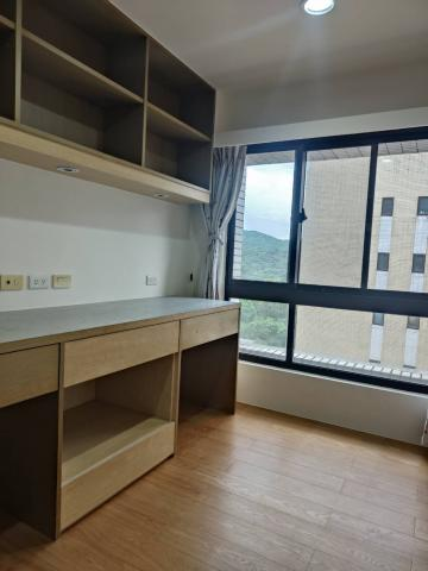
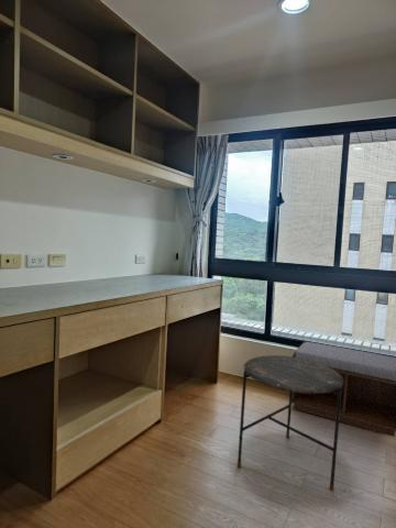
+ side table [237,354,343,492]
+ bench [292,341,396,438]
